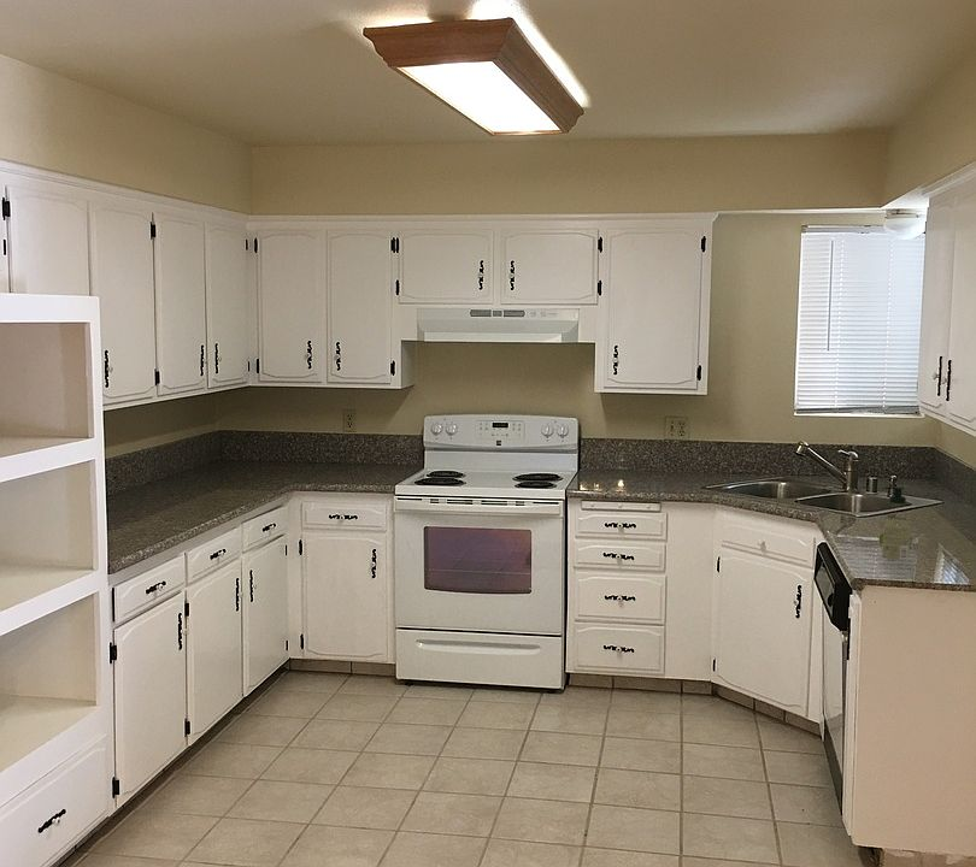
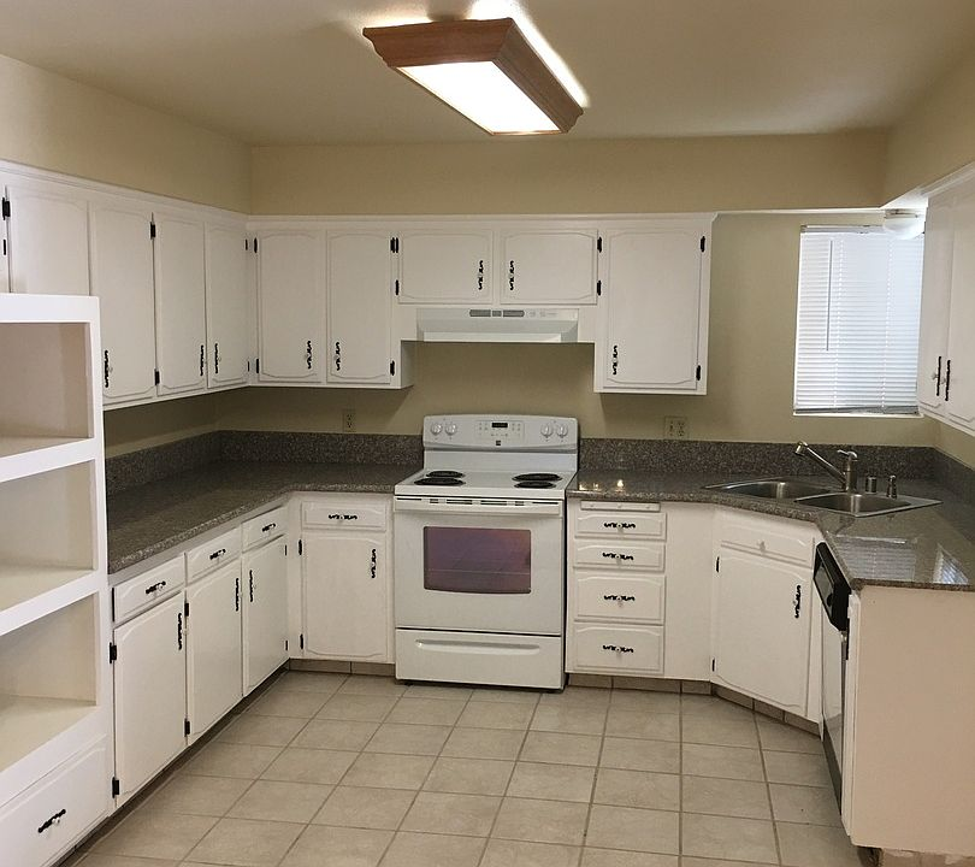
- soap dispenser [878,485,915,561]
